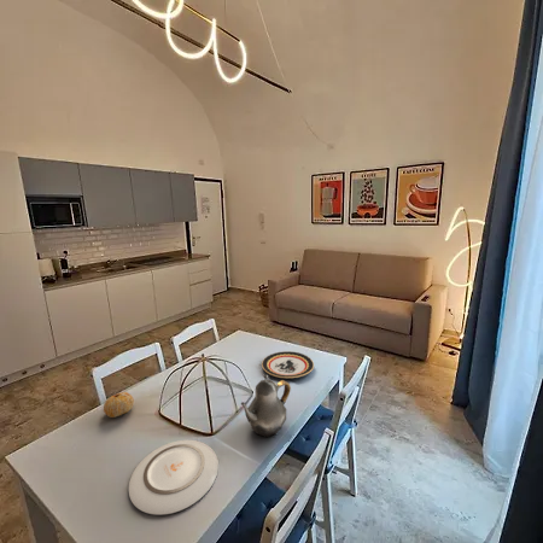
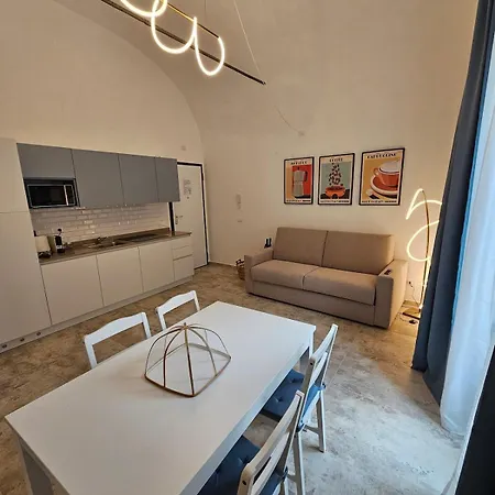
- teapot [240,374,292,438]
- fruit [103,391,135,419]
- plate [128,439,220,516]
- plate [261,350,315,379]
